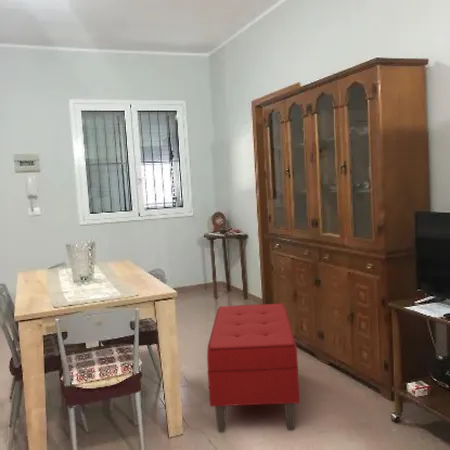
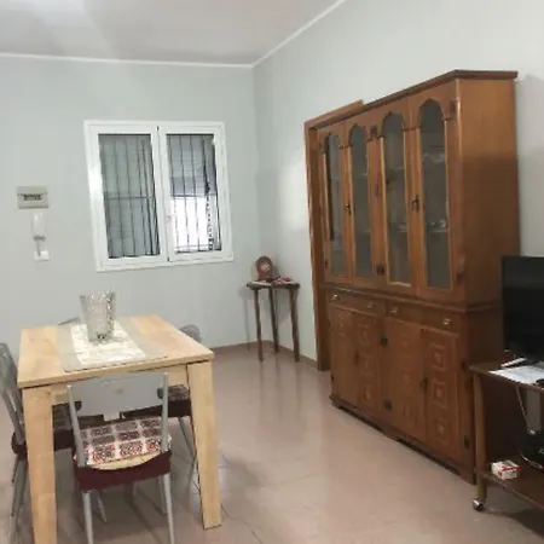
- bench [206,302,301,433]
